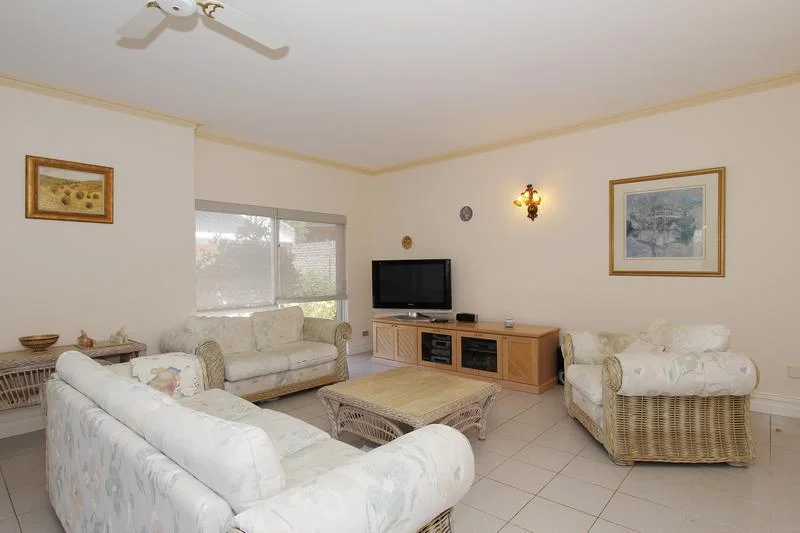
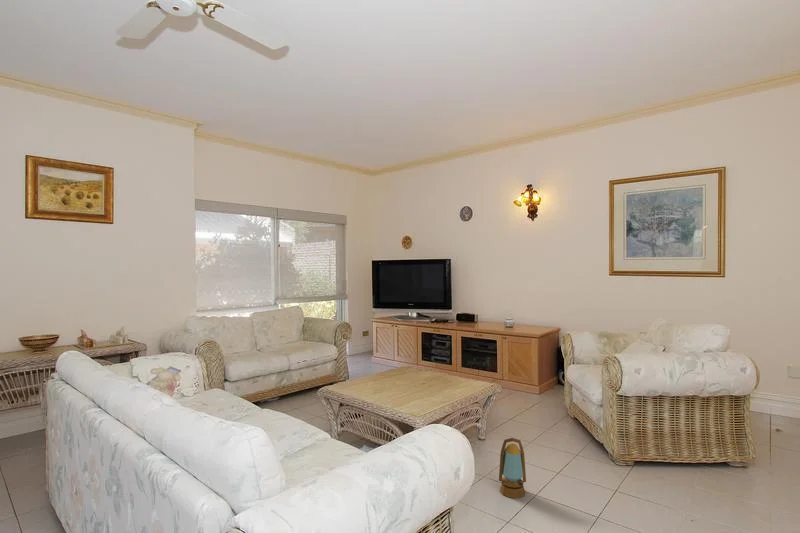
+ lantern [498,437,527,499]
